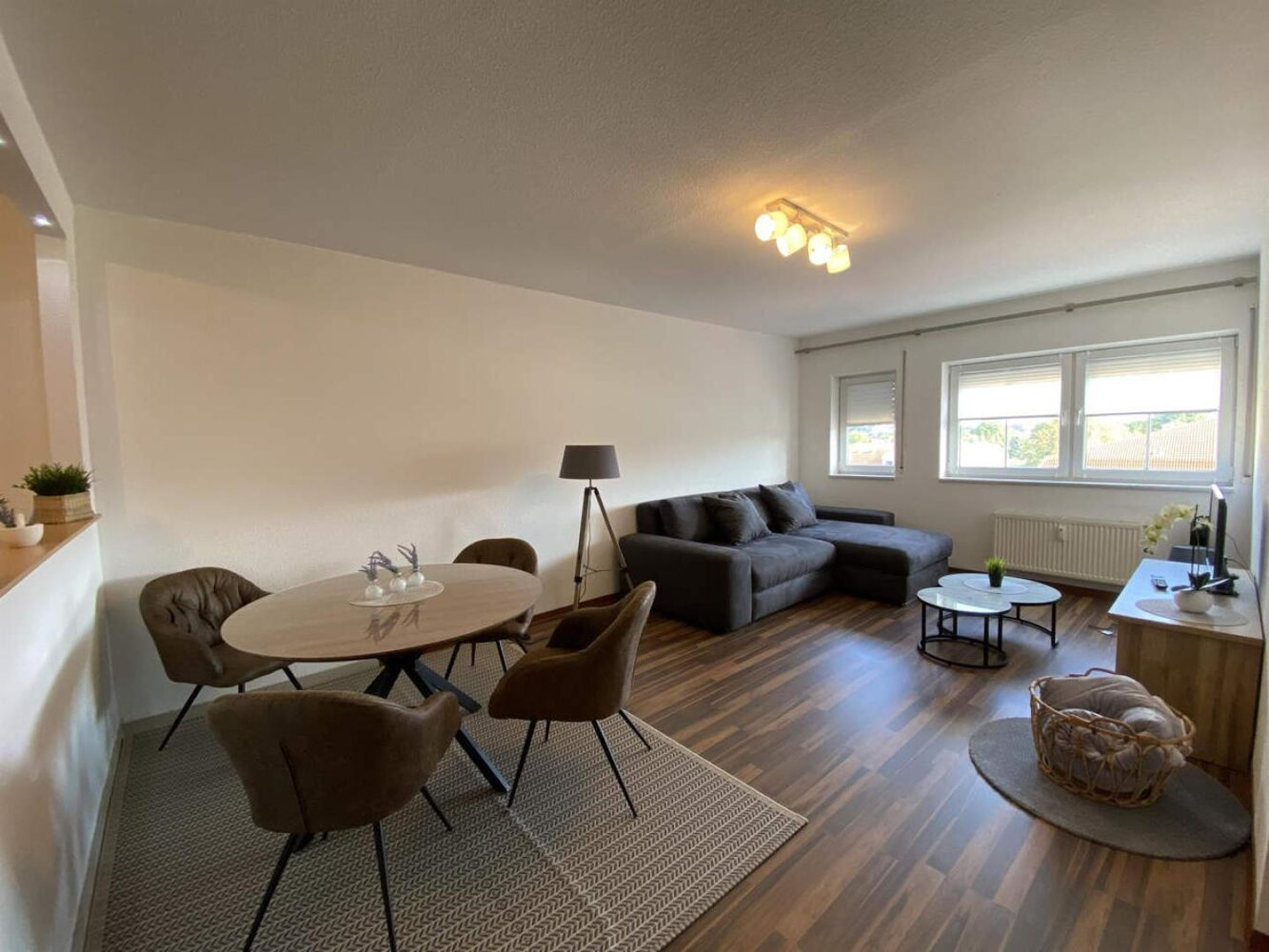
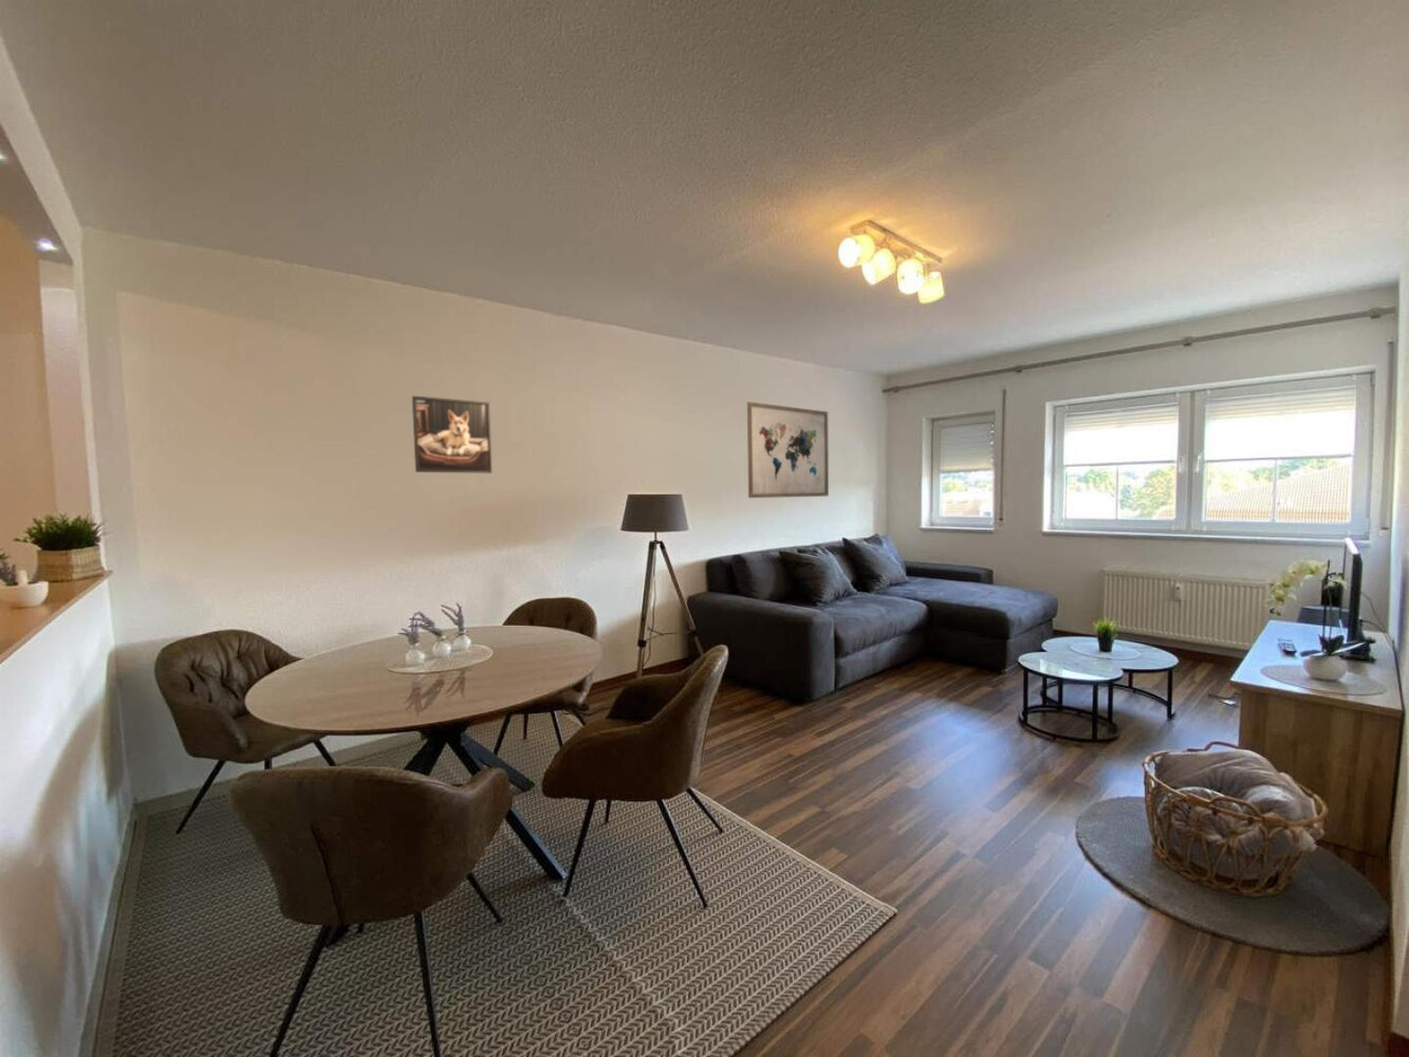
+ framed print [411,395,493,474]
+ wall art [746,401,829,499]
